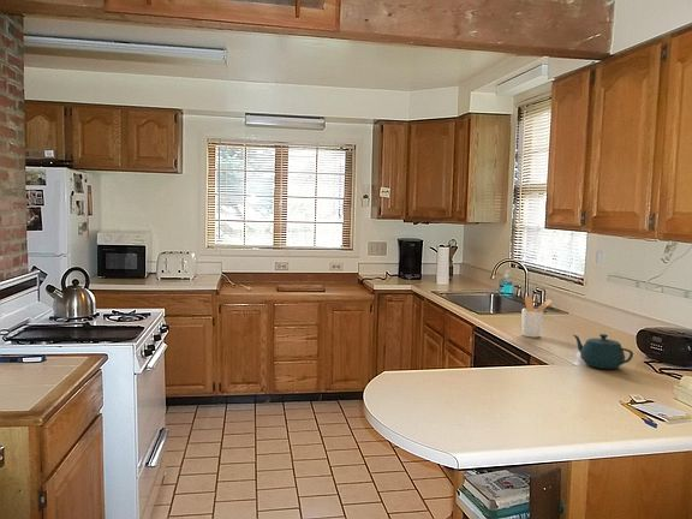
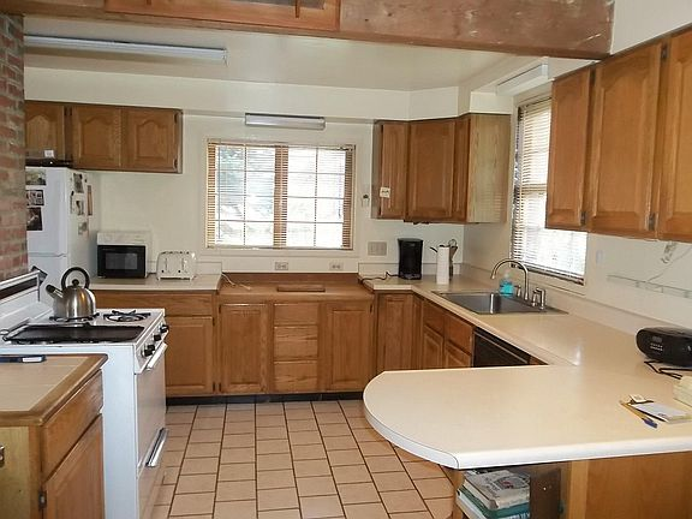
- utensil holder [520,296,554,339]
- teapot [572,333,634,370]
